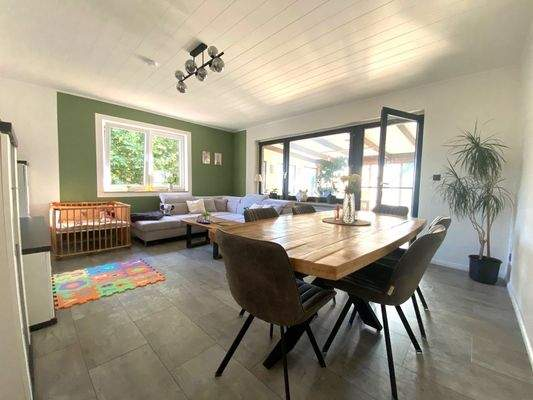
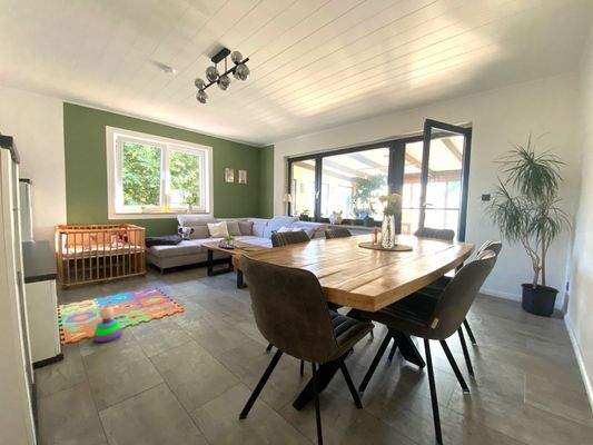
+ stacking toy [92,305,123,343]
